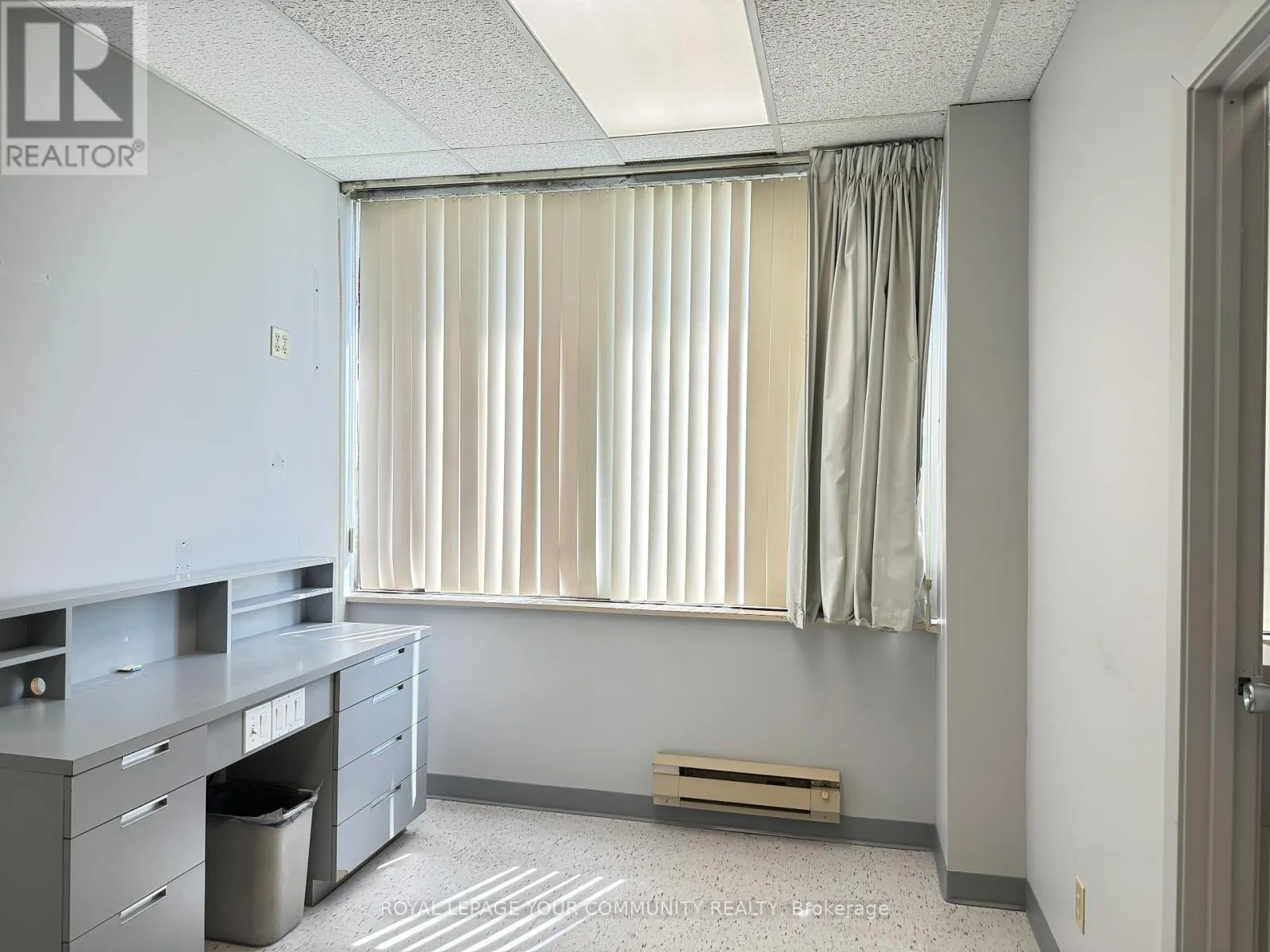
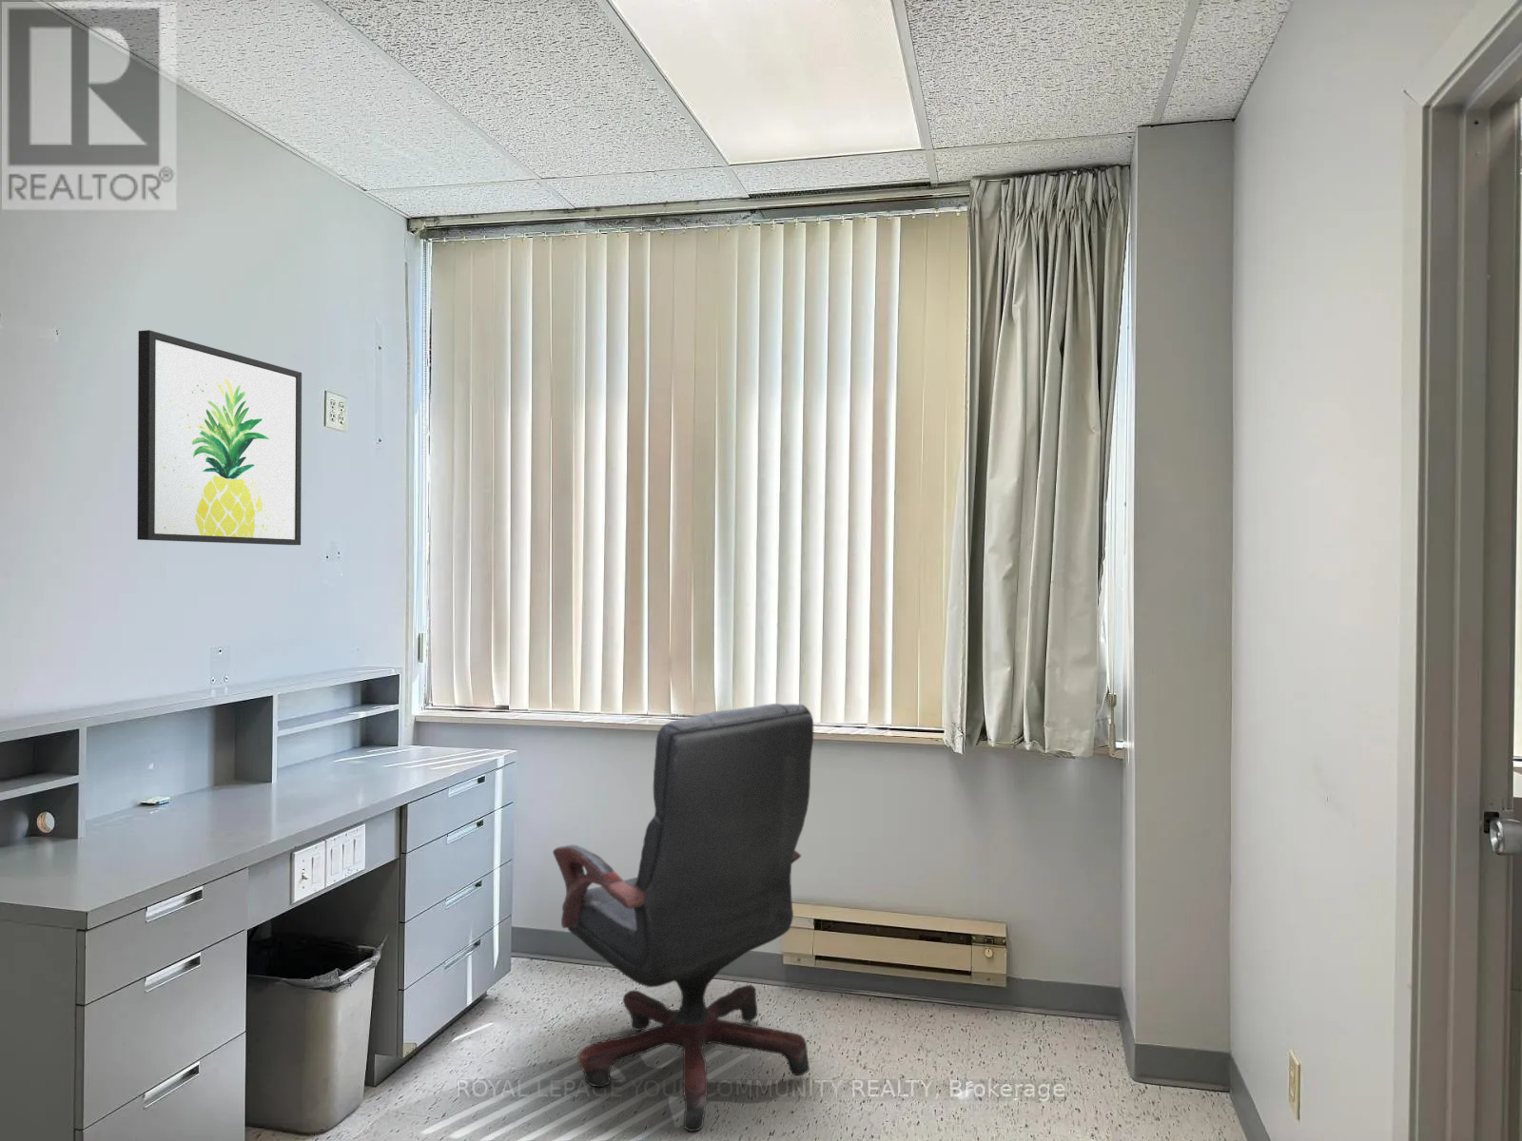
+ wall art [137,328,302,545]
+ office chair [551,702,814,1133]
